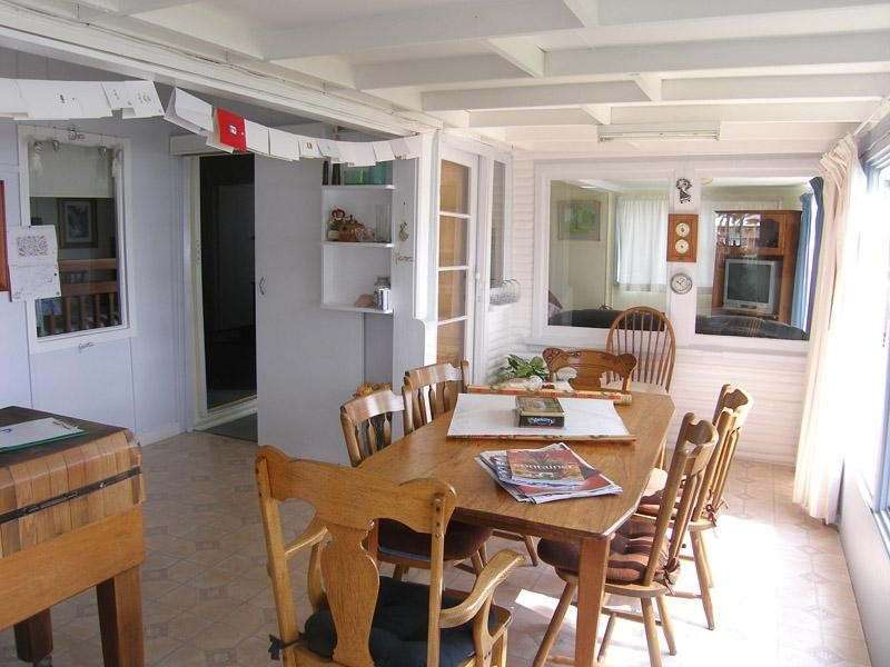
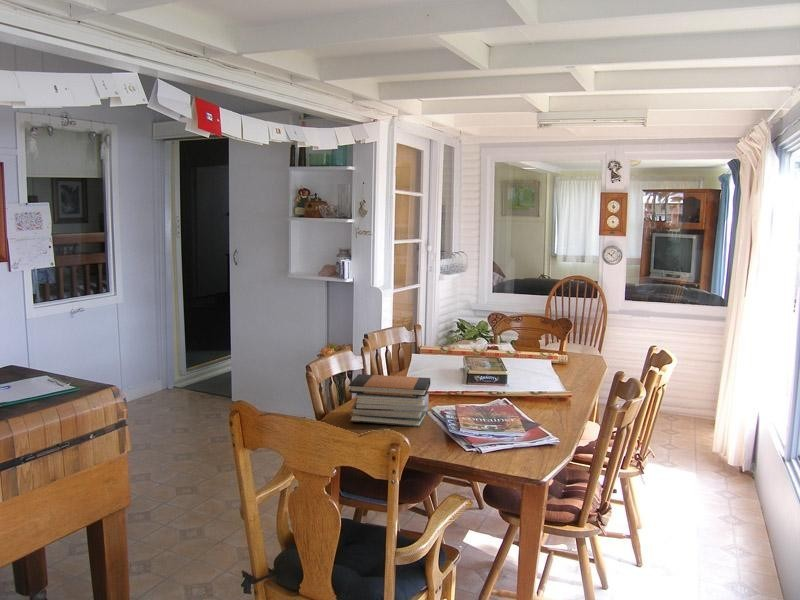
+ book stack [348,373,431,428]
